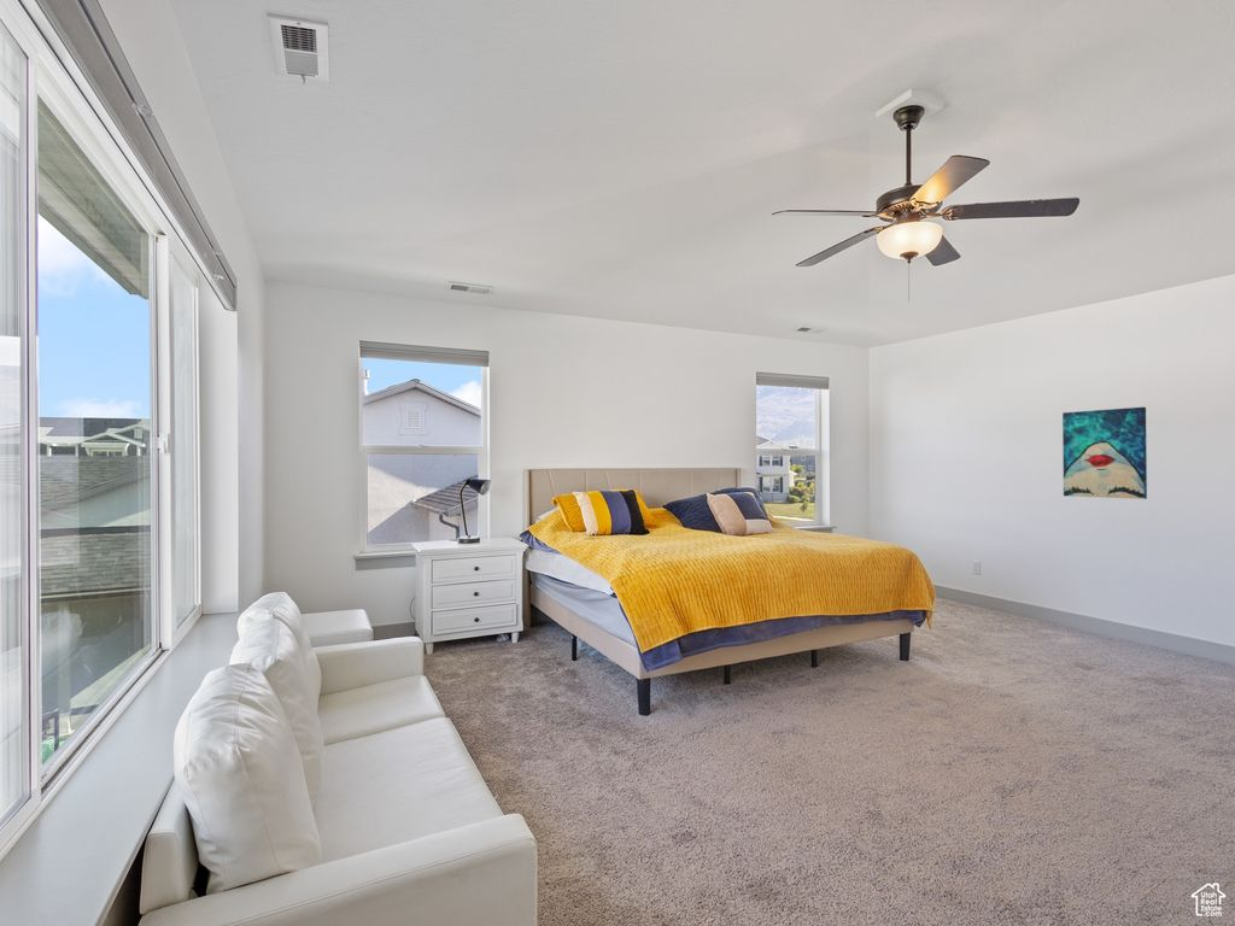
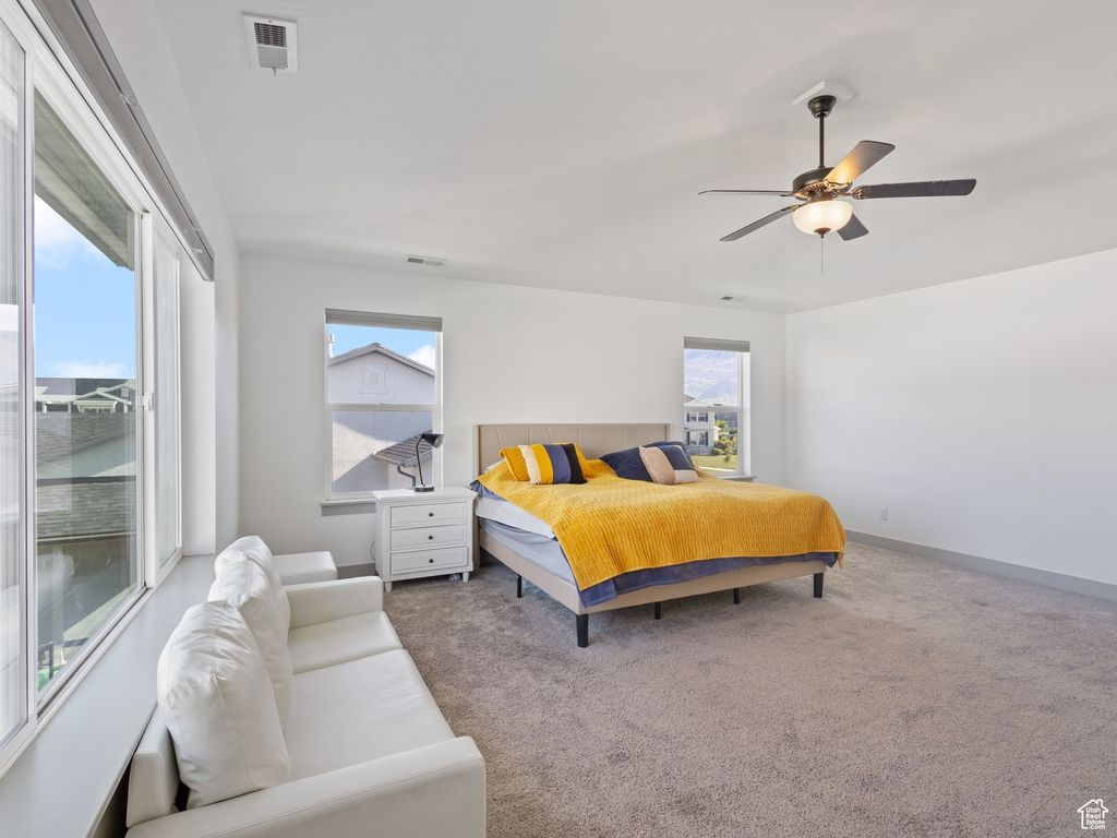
- wall art [1061,406,1148,500]
